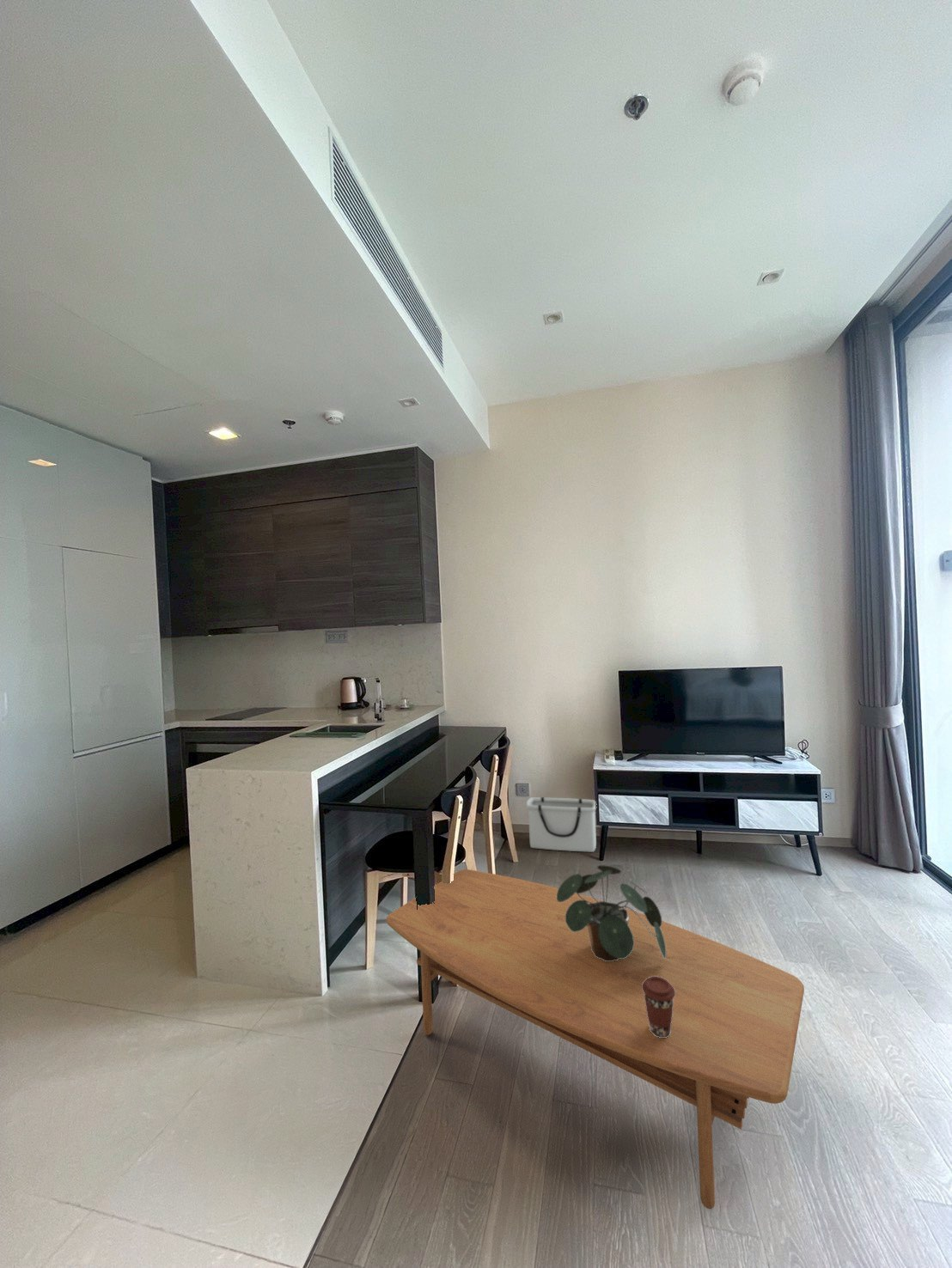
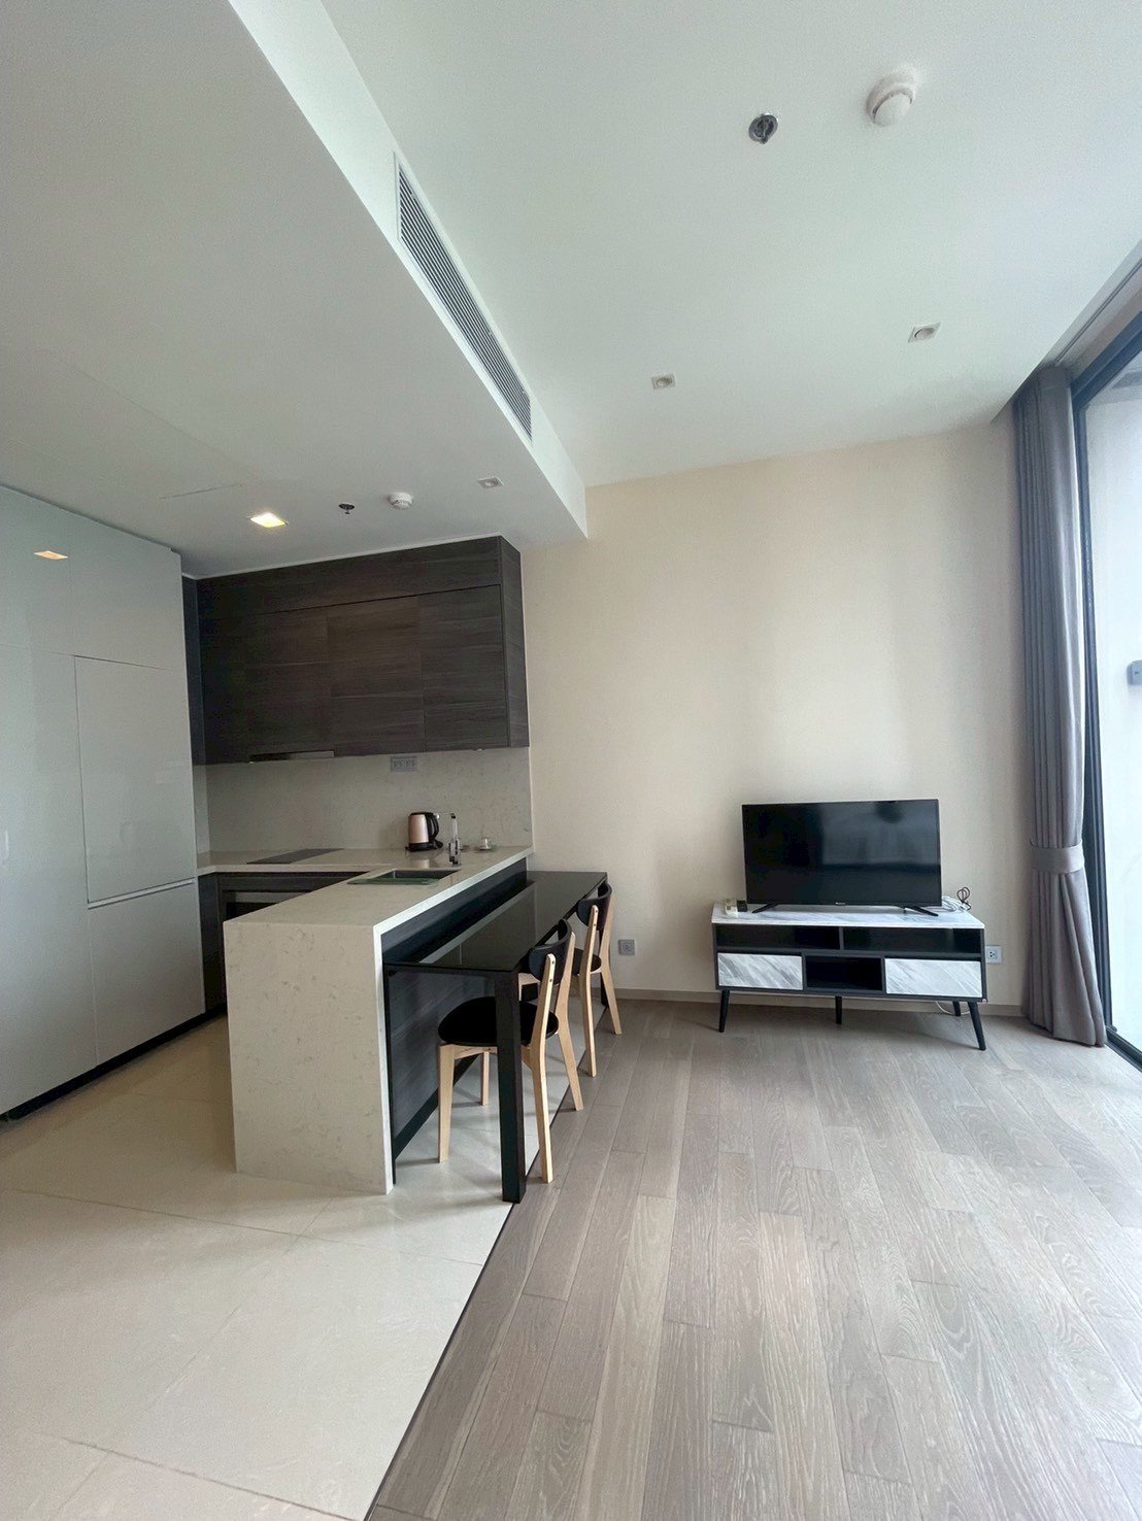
- coffee table [386,869,805,1210]
- storage bin [526,796,597,853]
- coffee cup [642,976,675,1038]
- potted plant [557,864,666,961]
